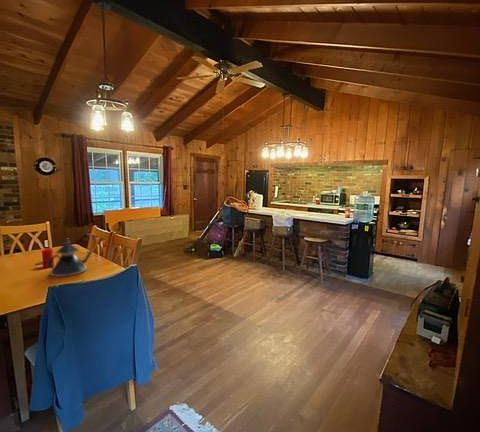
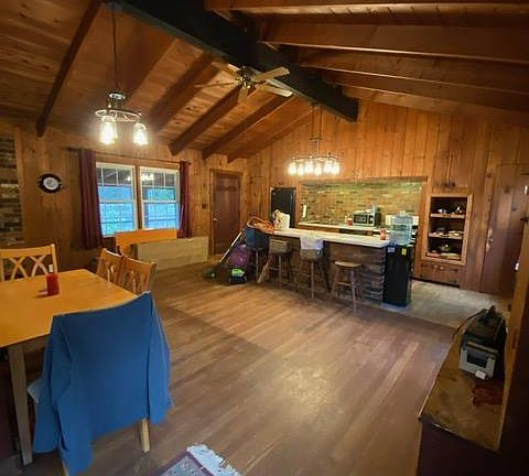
- teapot [46,238,94,278]
